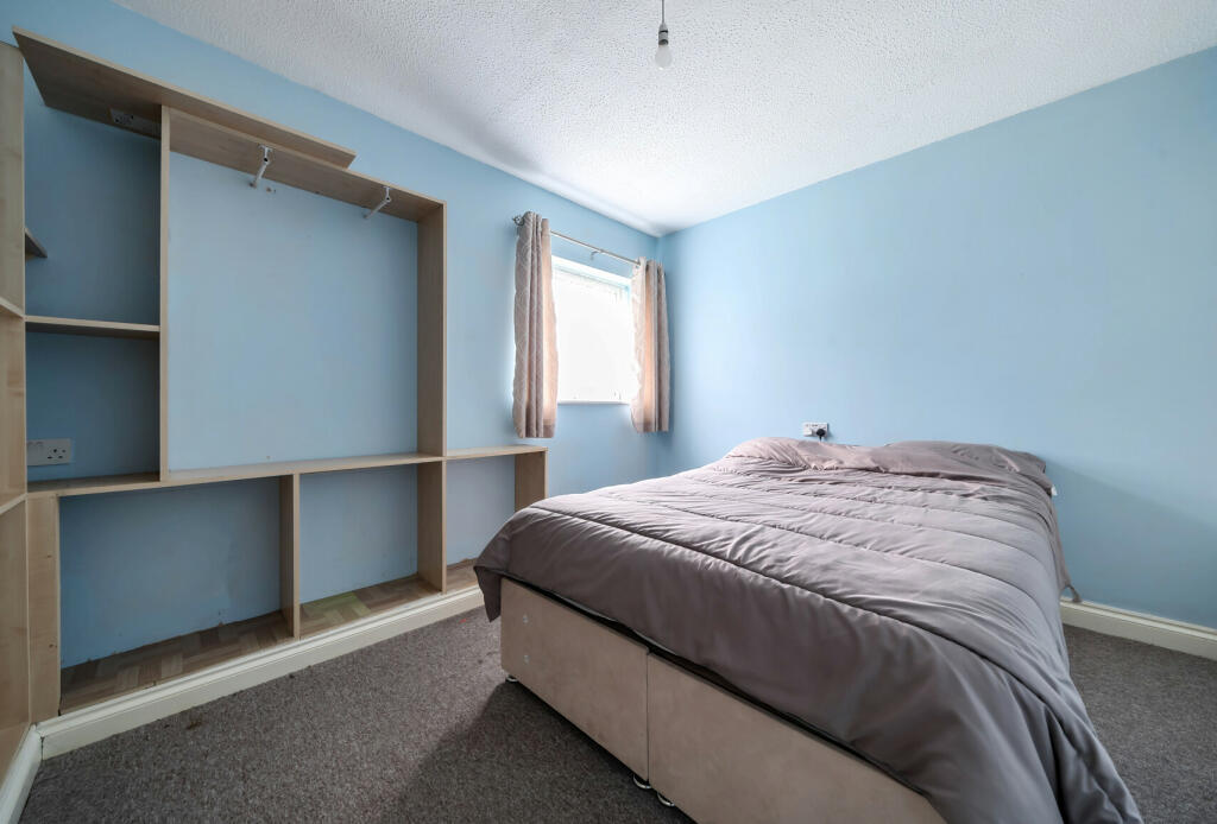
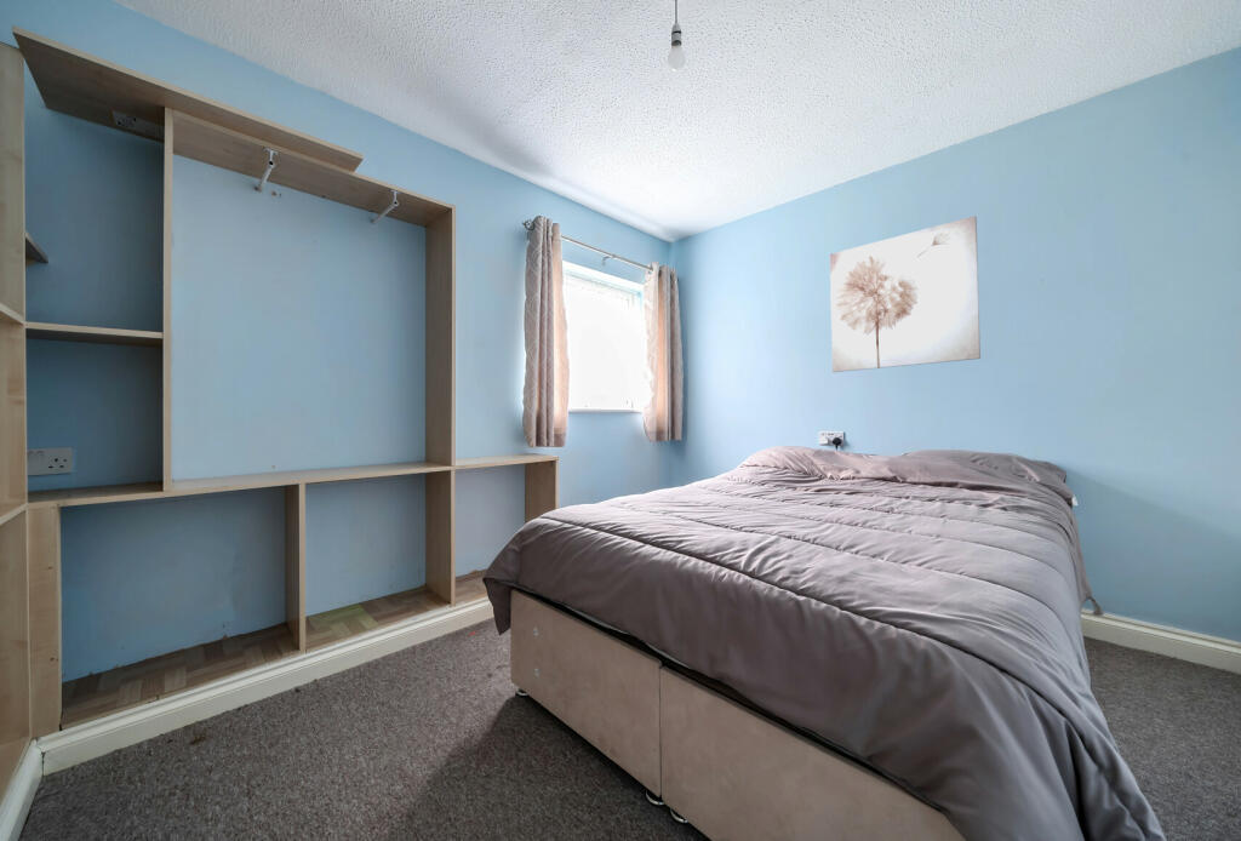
+ wall art [829,214,982,373]
